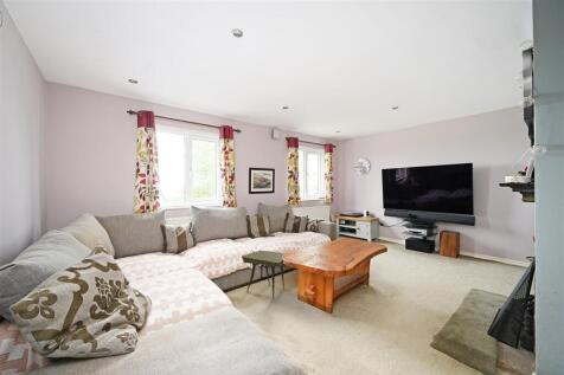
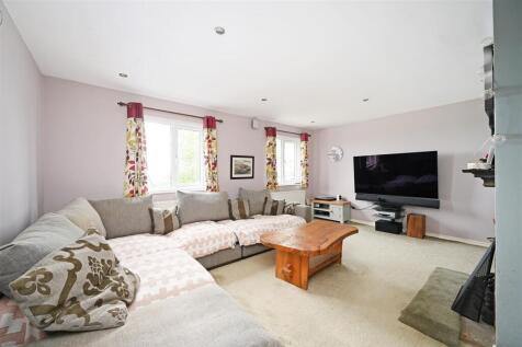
- side table [241,250,286,300]
